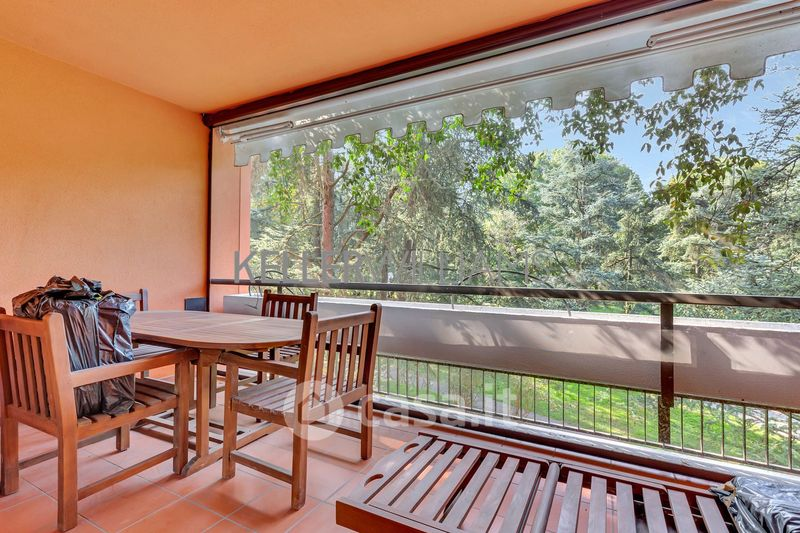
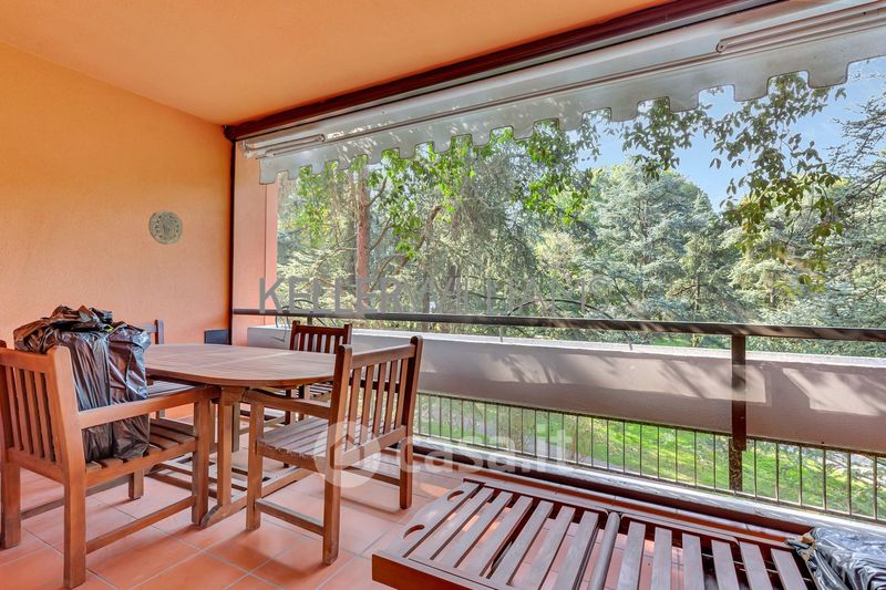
+ decorative plate [147,209,184,246]
